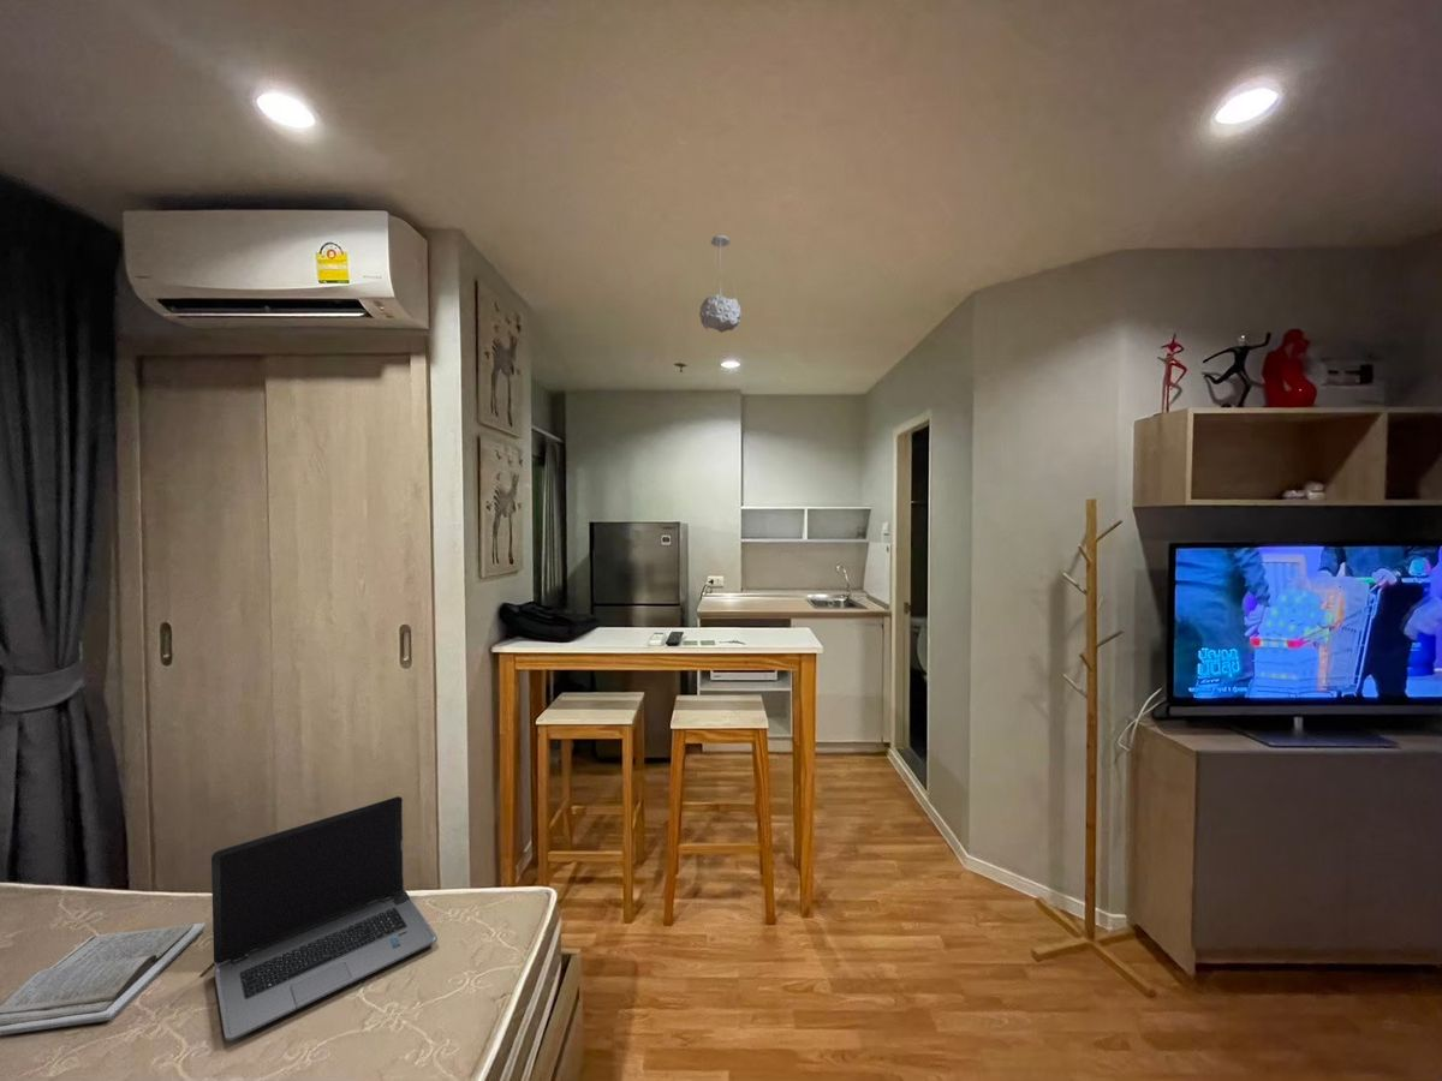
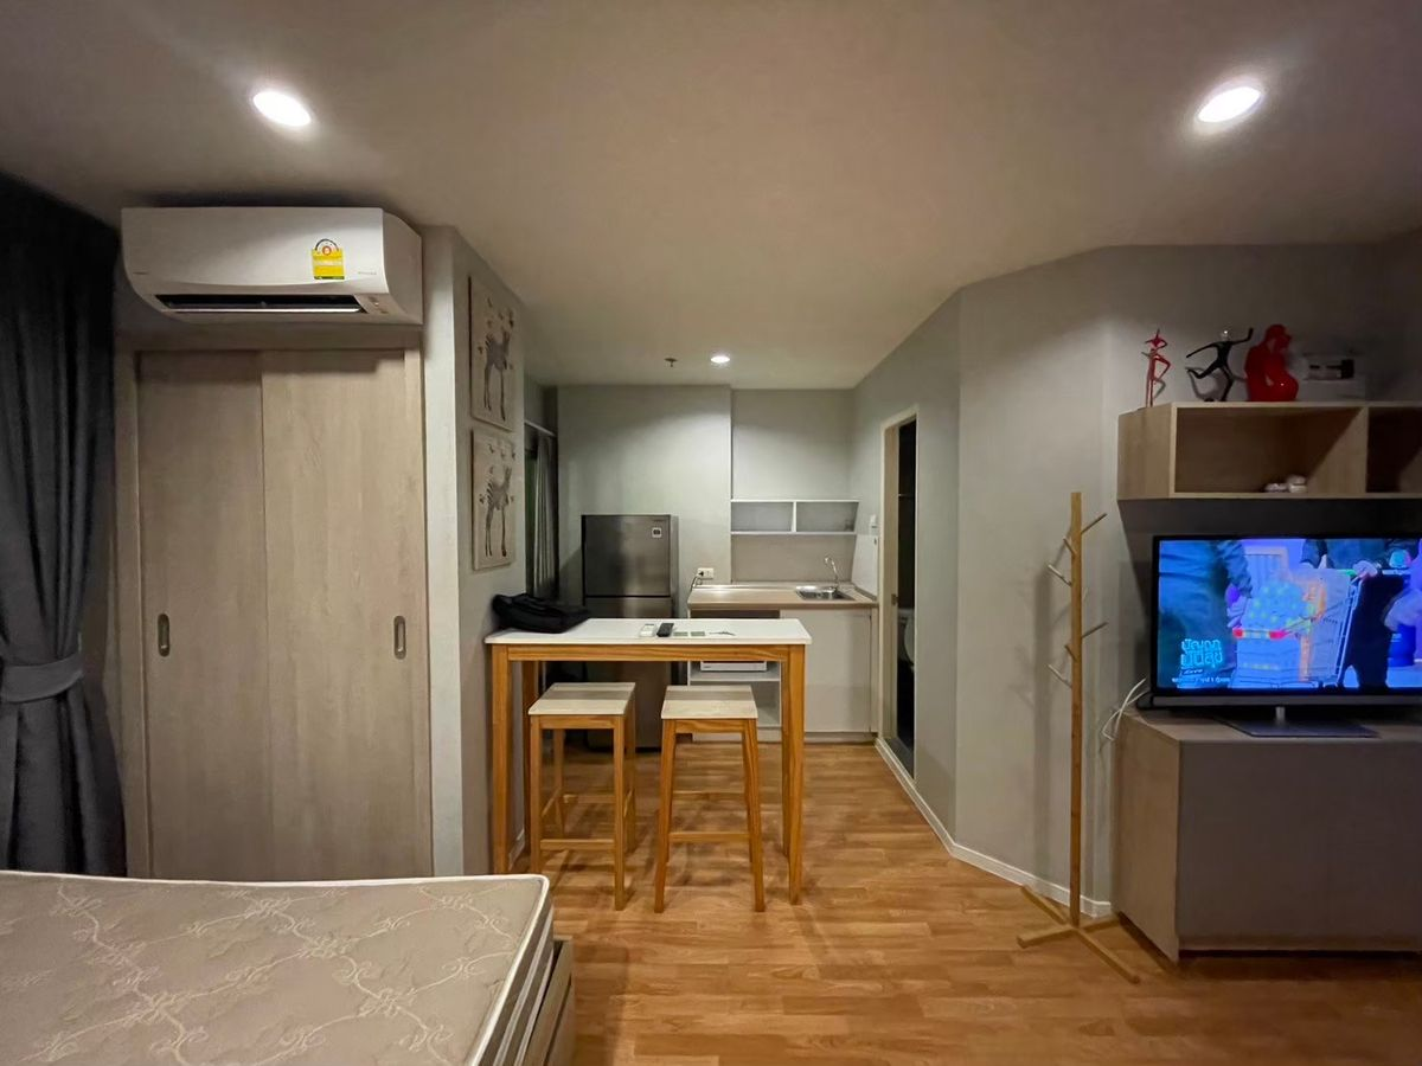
- pendant light [698,234,743,334]
- book [0,921,205,1037]
- laptop computer [210,795,439,1043]
